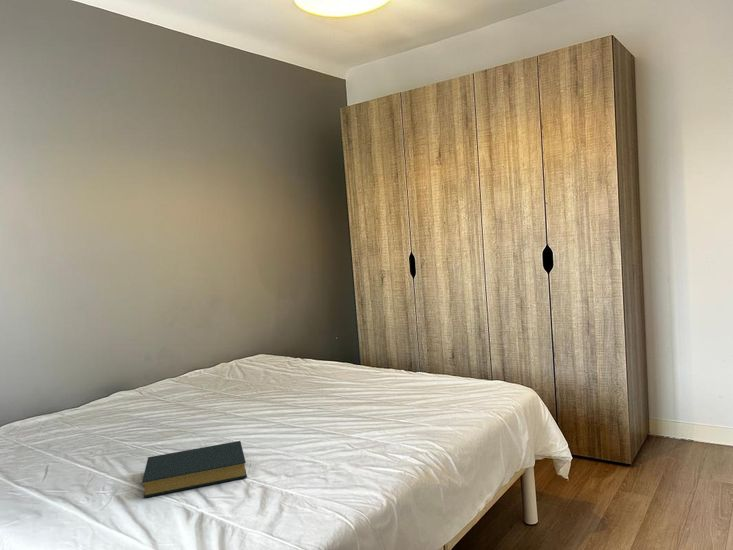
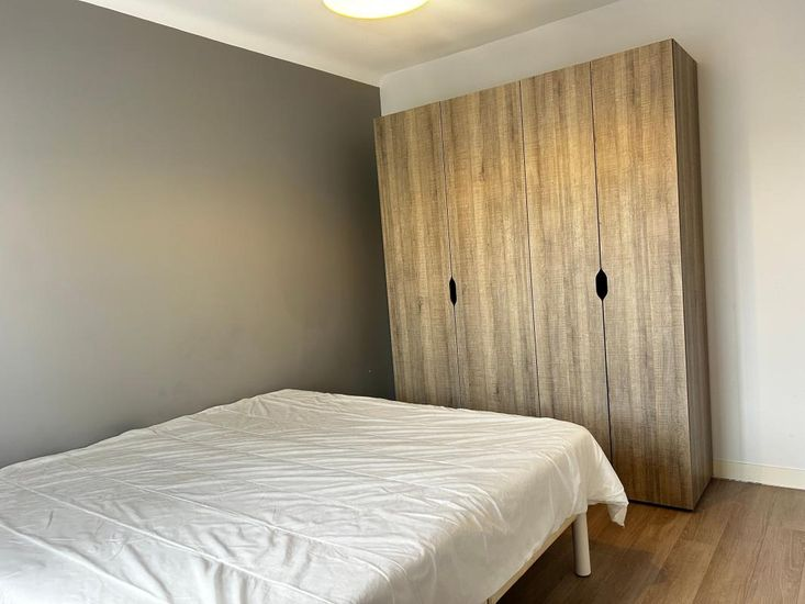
- hardback book [141,440,248,499]
